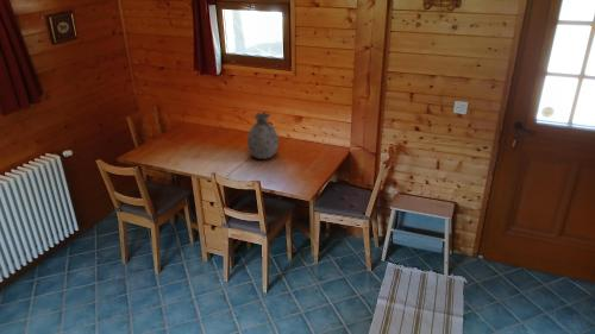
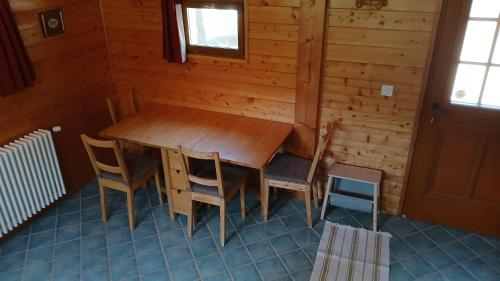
- vase [246,112,280,160]
